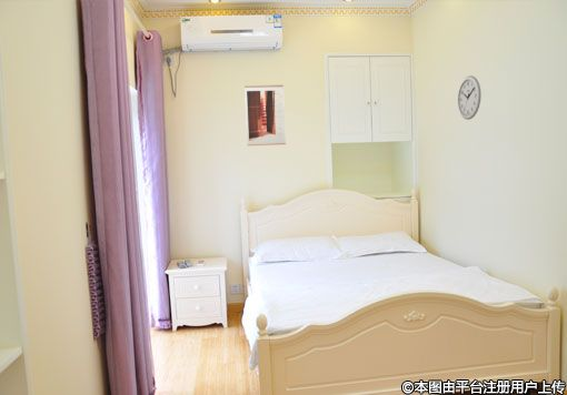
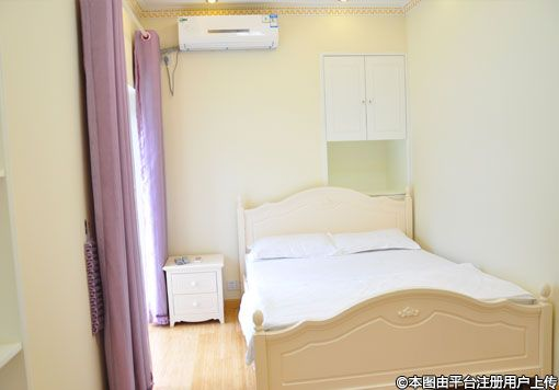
- wall art [243,84,287,146]
- wall clock [457,74,483,121]
